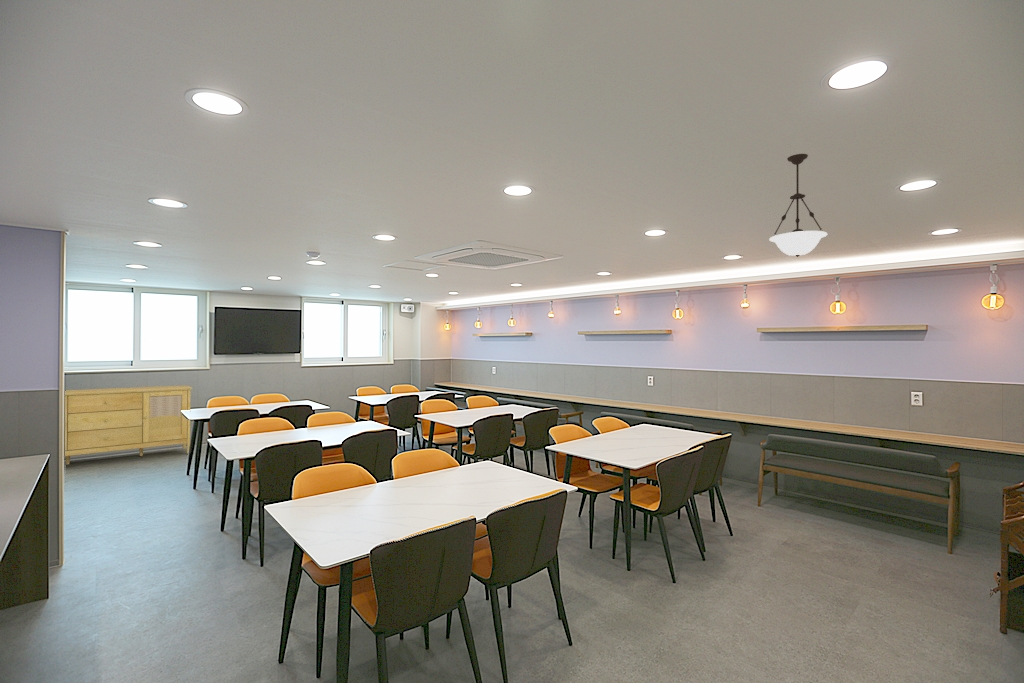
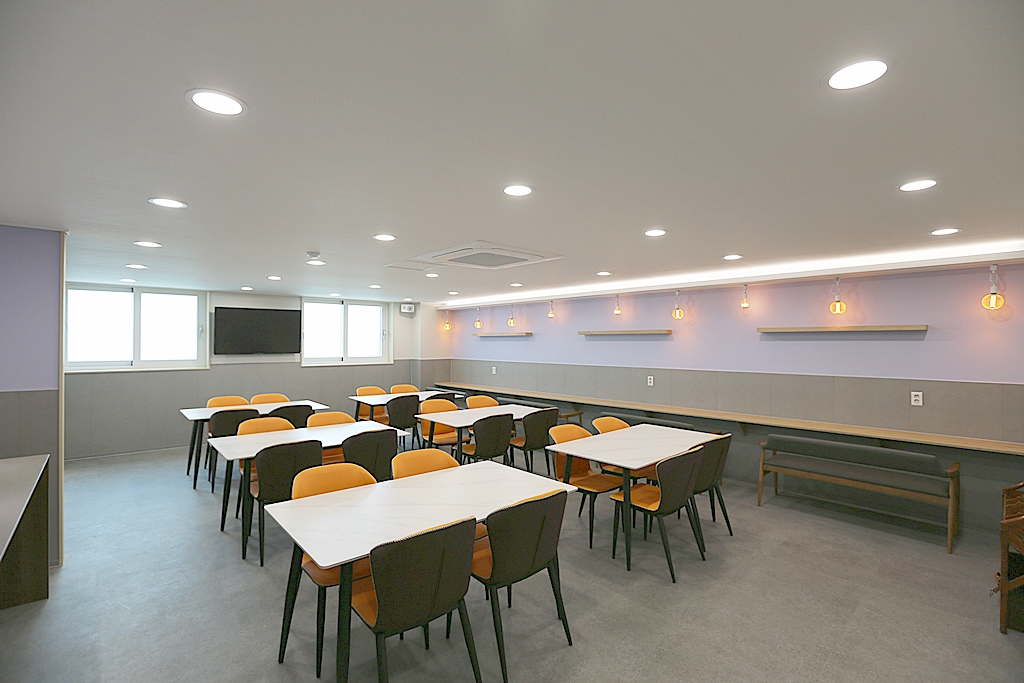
- sideboard [64,384,194,466]
- pendant light [768,153,828,258]
